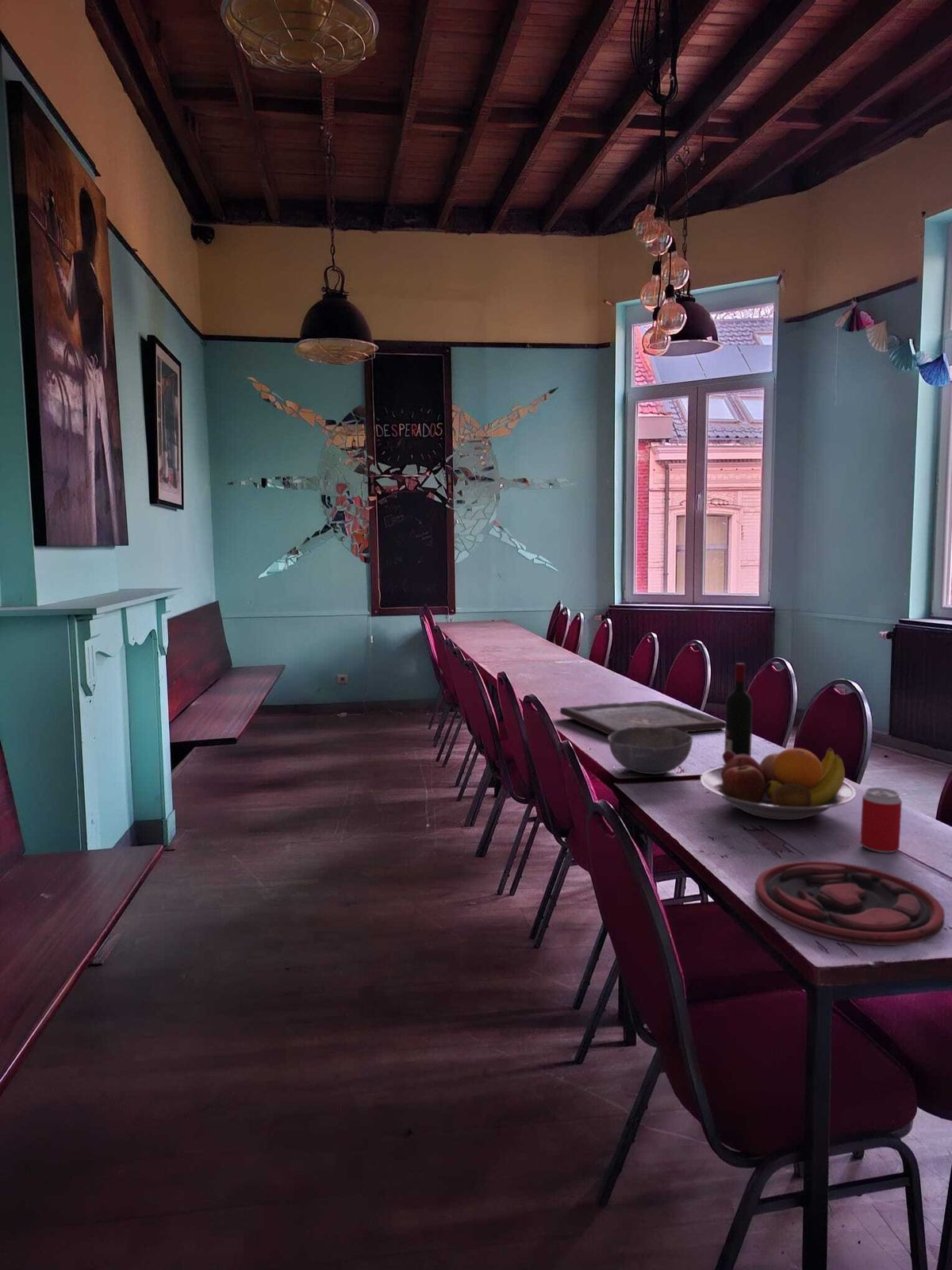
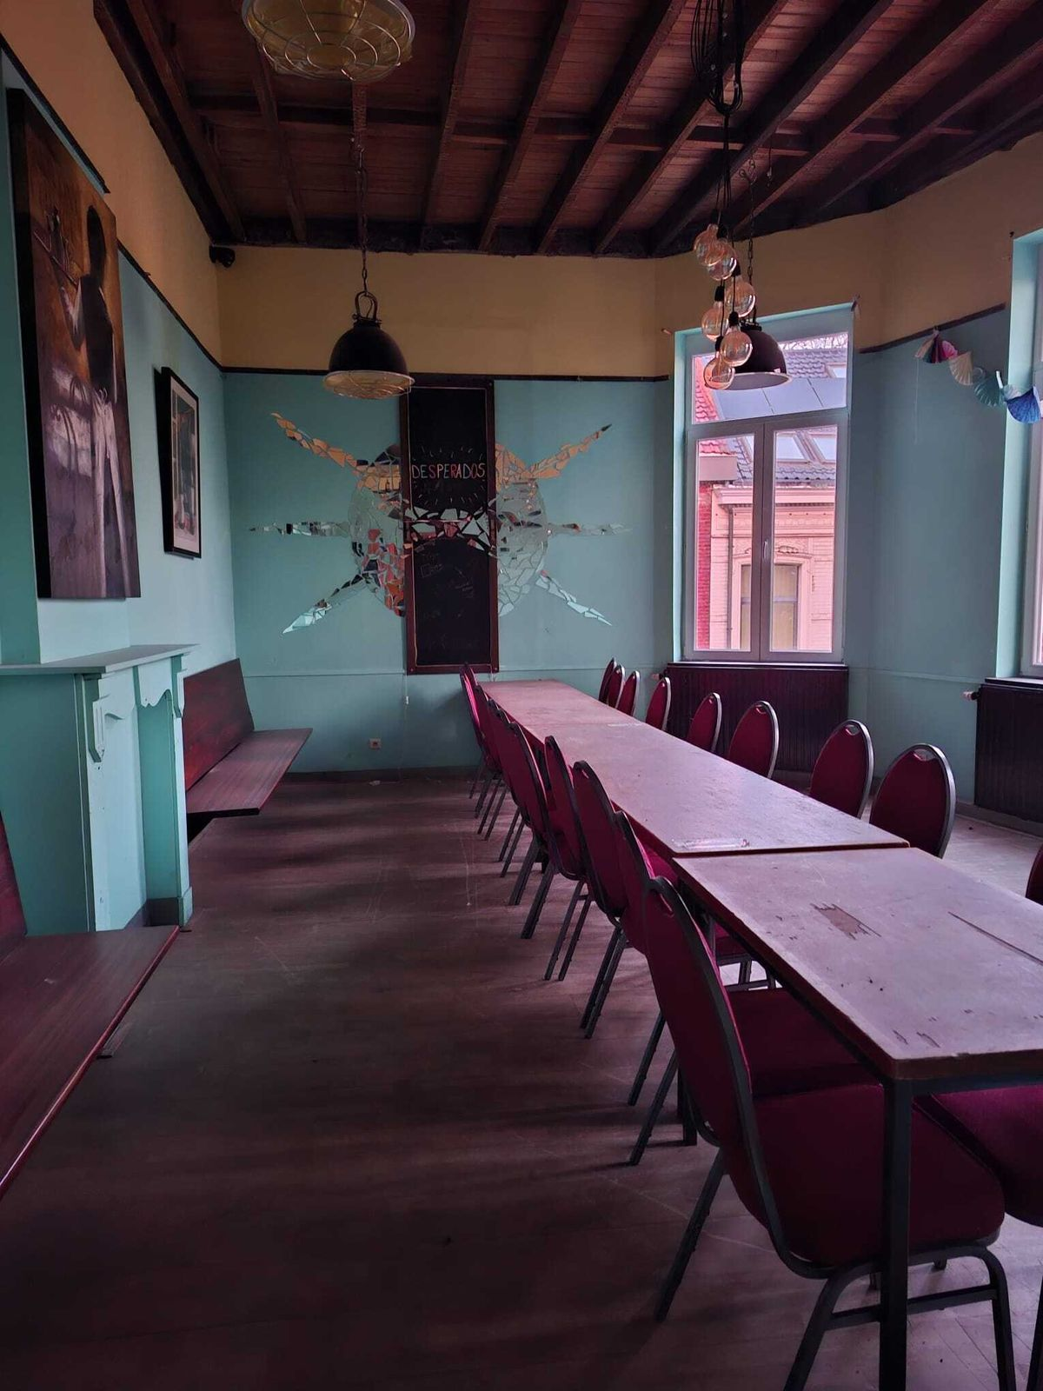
- alcohol [724,662,754,757]
- bowl [607,726,693,775]
- fruit bowl [700,747,856,821]
- board game [559,700,725,736]
- beverage can [859,787,903,853]
- plate [754,860,946,946]
